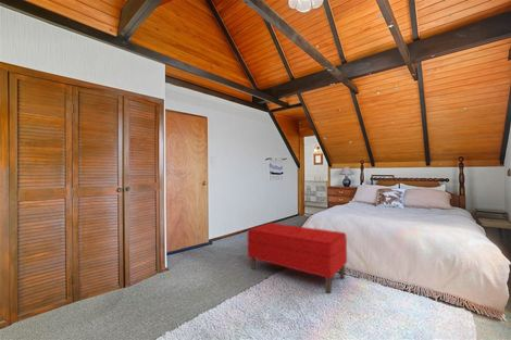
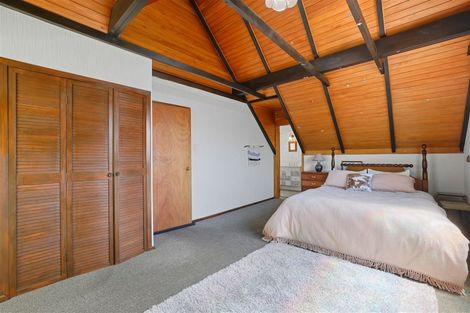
- bench [246,222,348,294]
